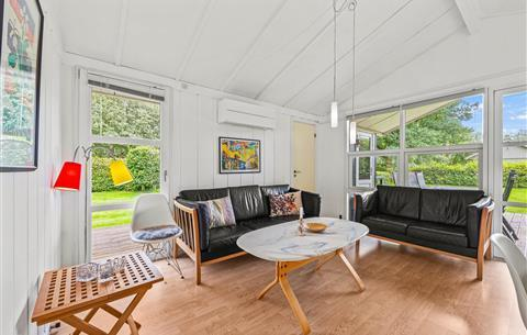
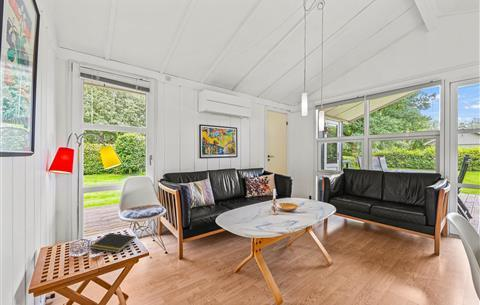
+ notepad [89,232,137,254]
